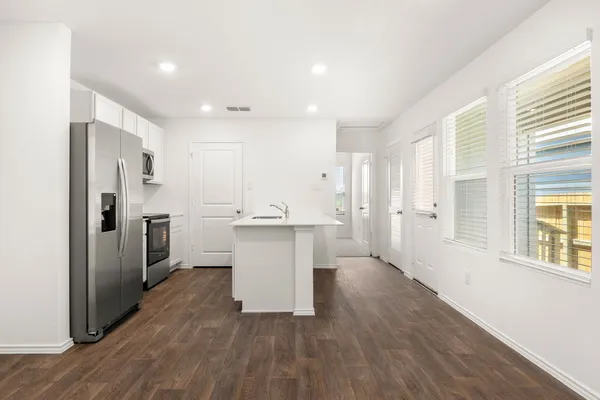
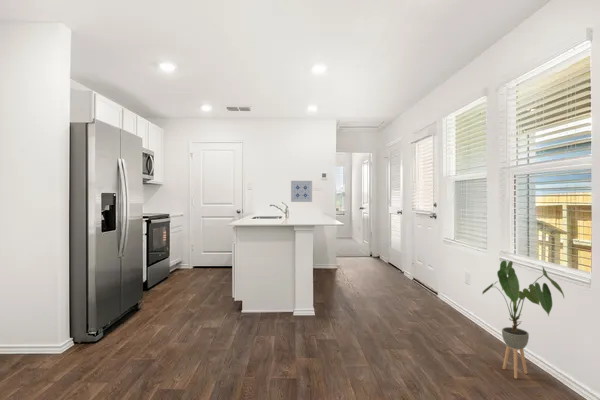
+ house plant [481,260,565,380]
+ wall art [290,180,313,203]
